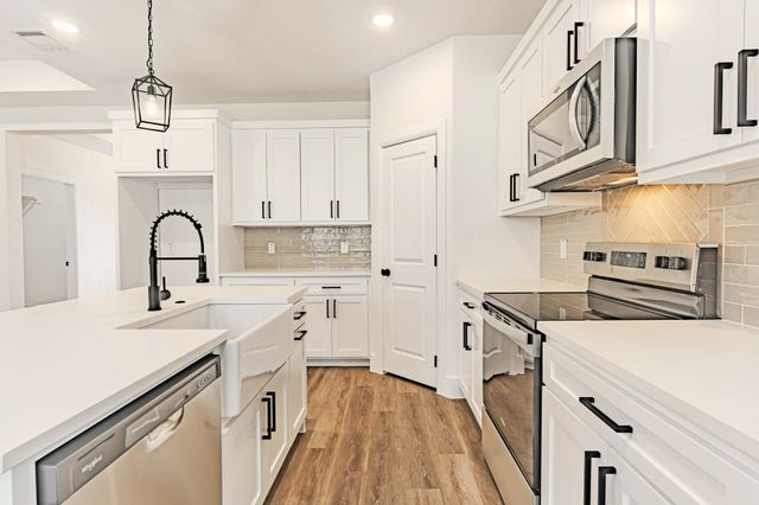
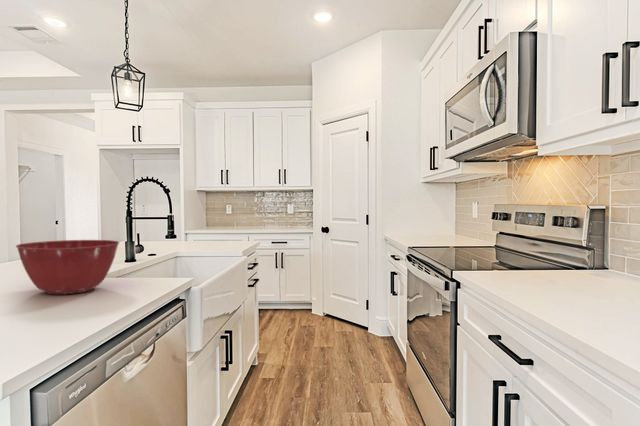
+ mixing bowl [15,239,120,295]
